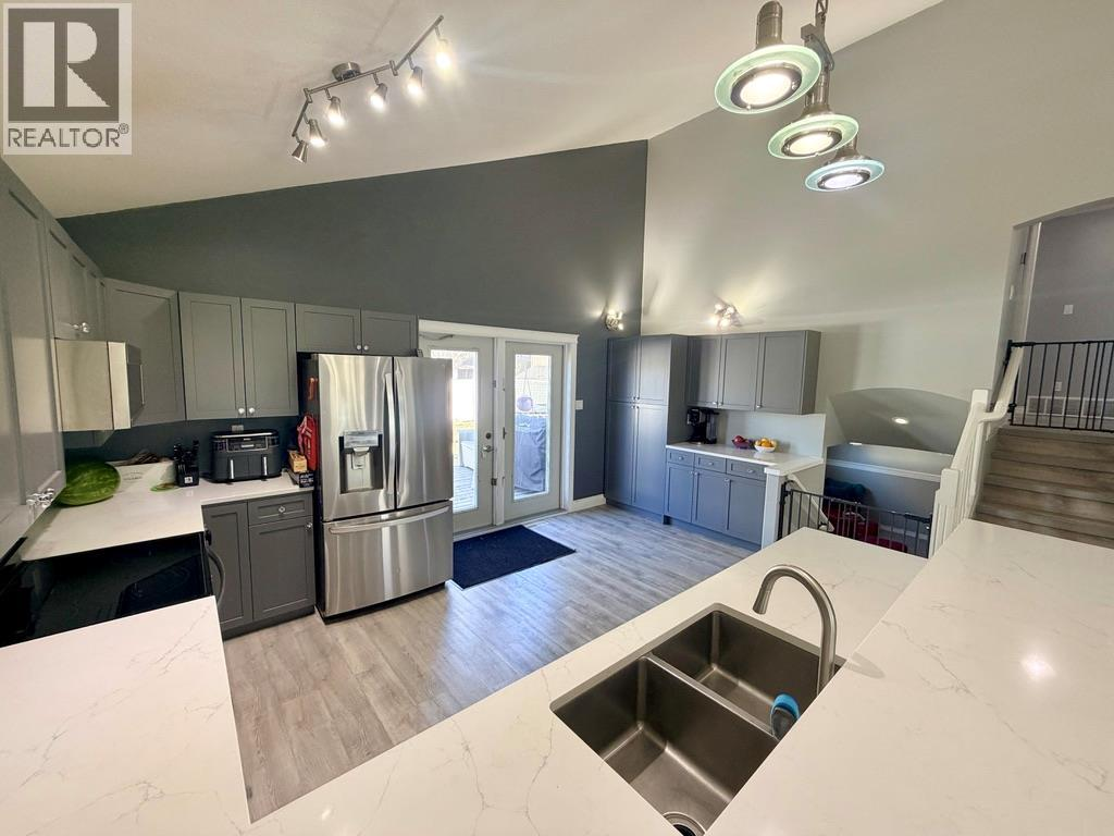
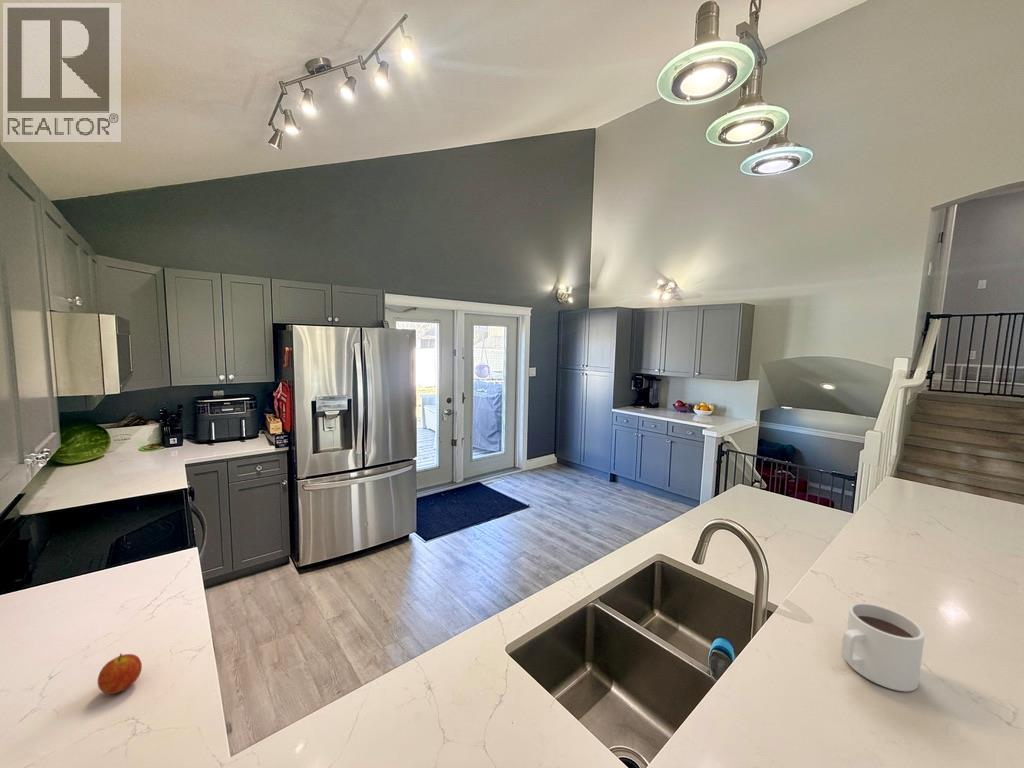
+ fruit [97,652,143,695]
+ mug [840,602,926,692]
